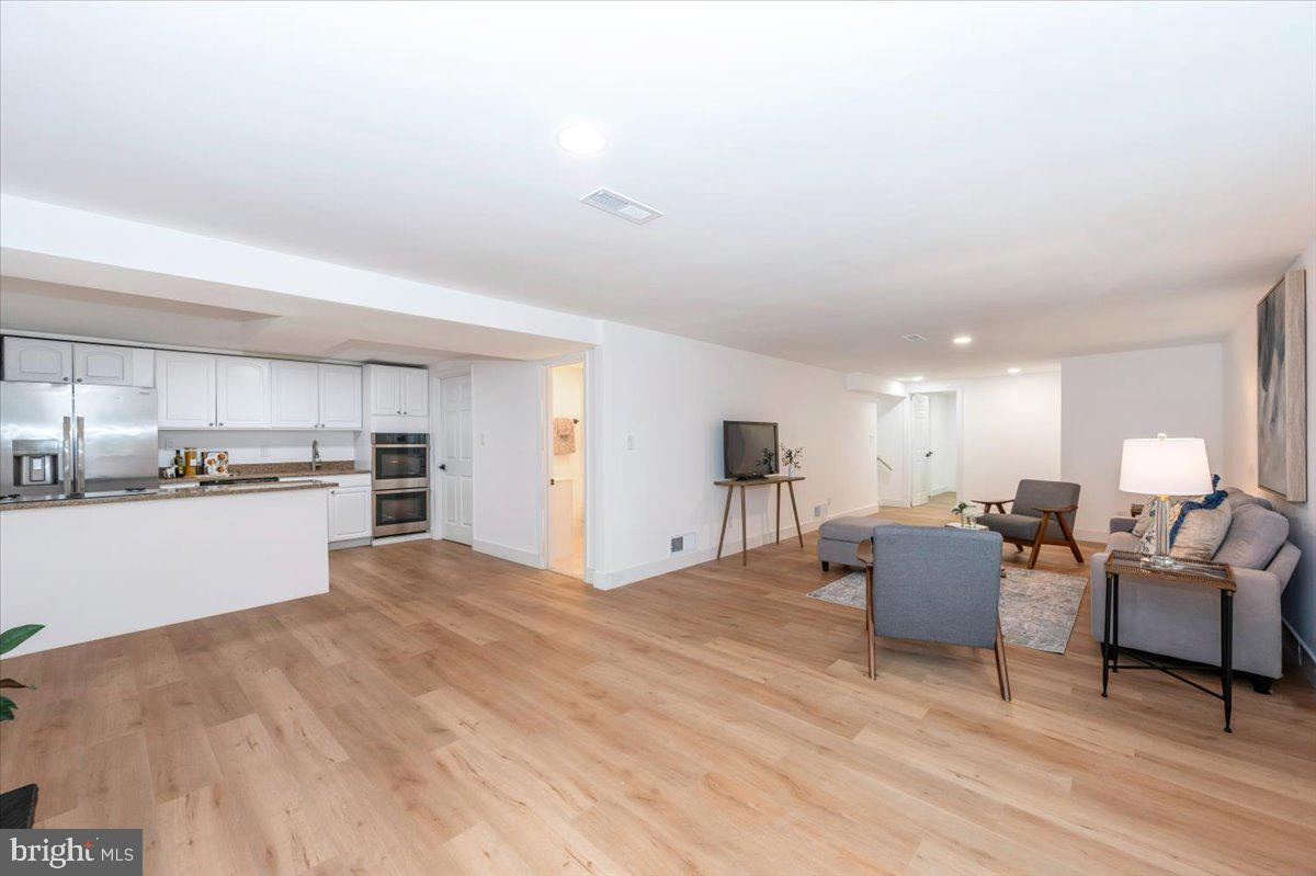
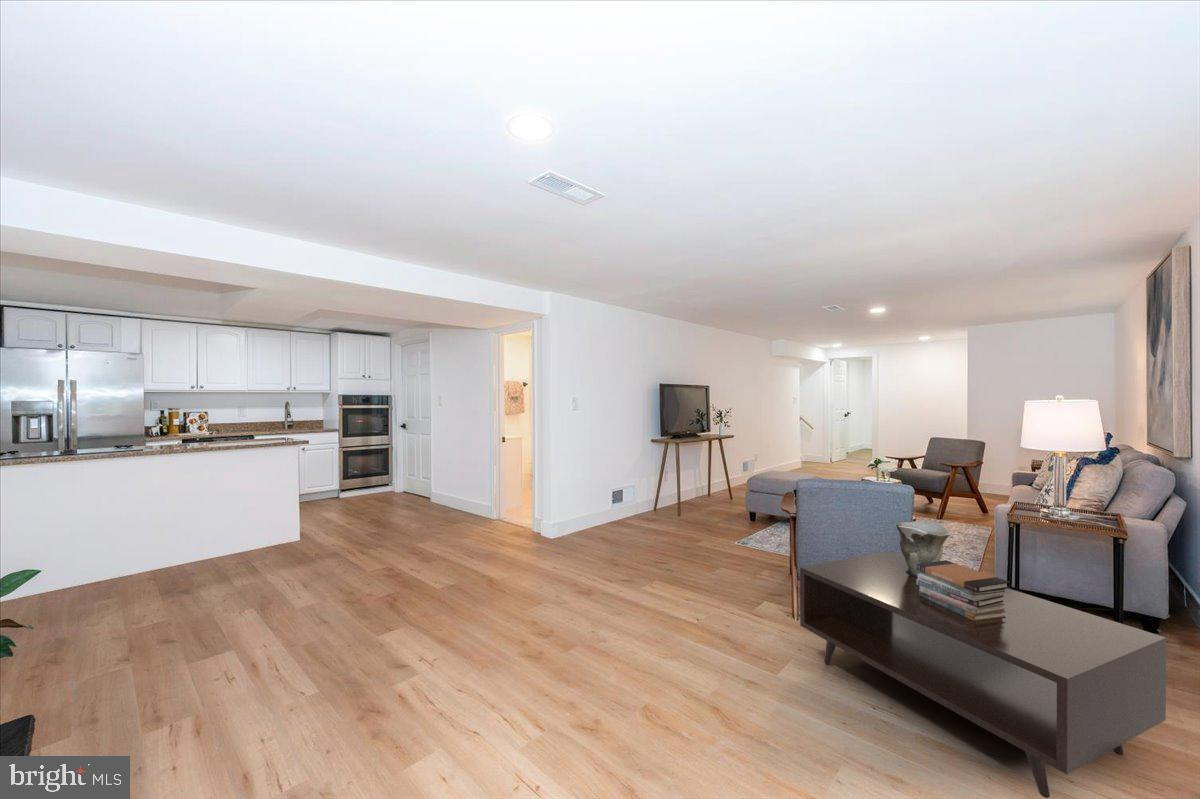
+ vase [895,520,951,577]
+ book stack [916,559,1011,621]
+ coffee table [799,550,1167,799]
